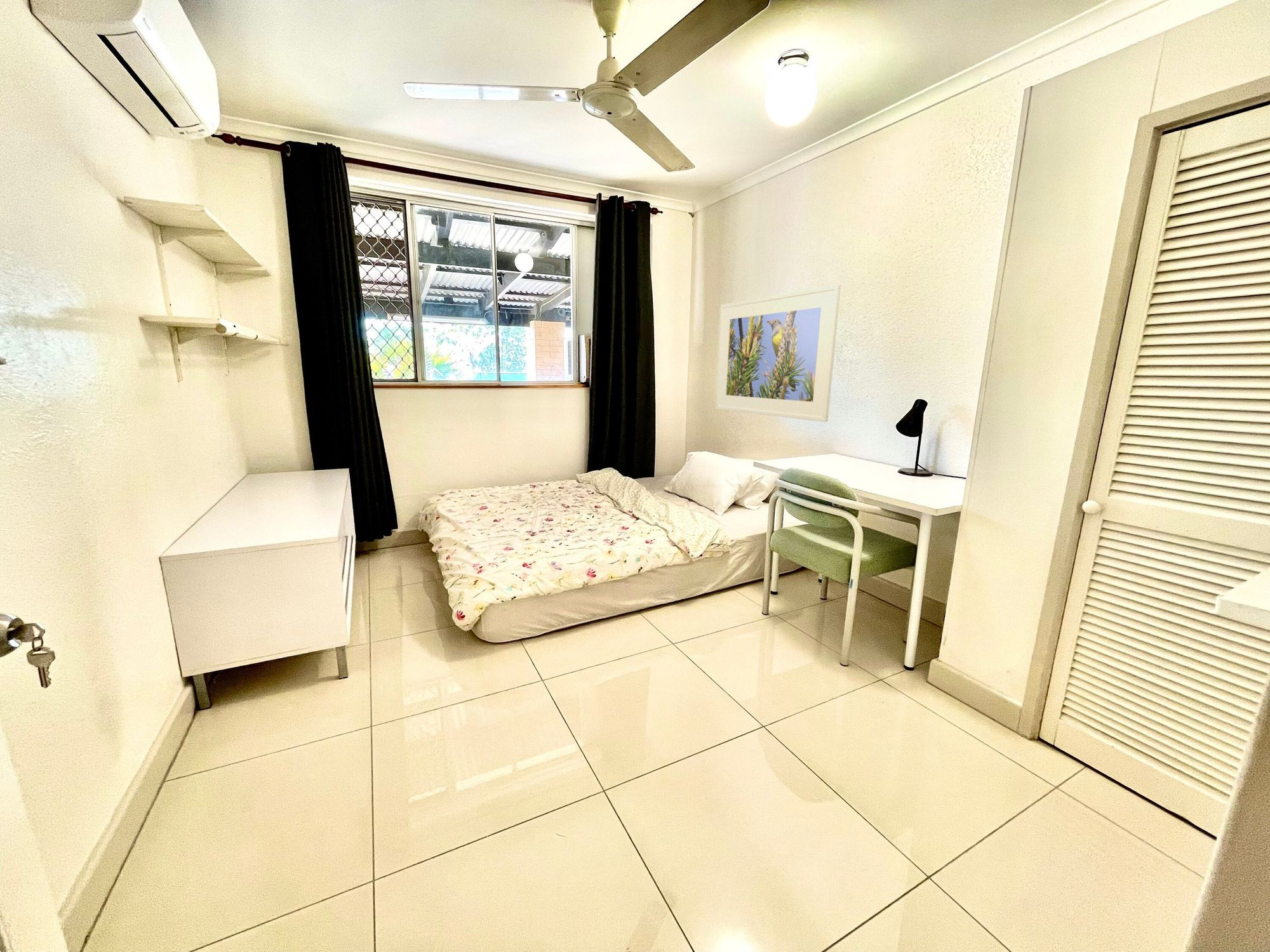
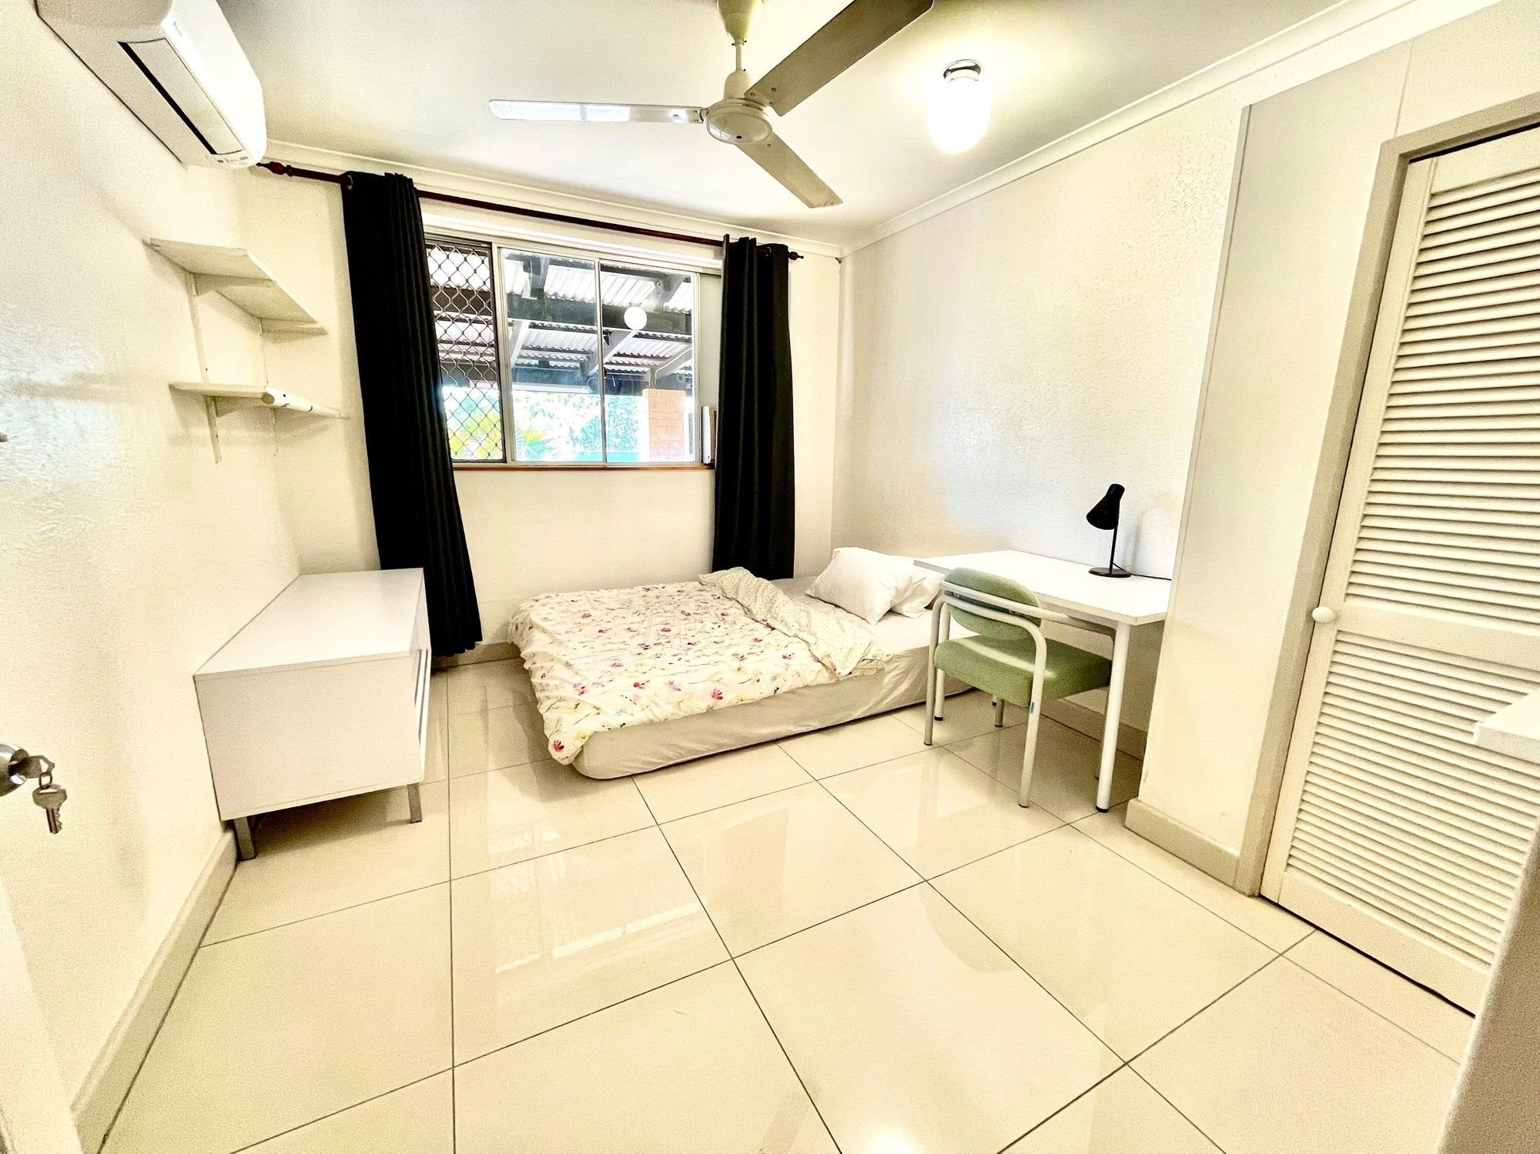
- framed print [715,284,841,423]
